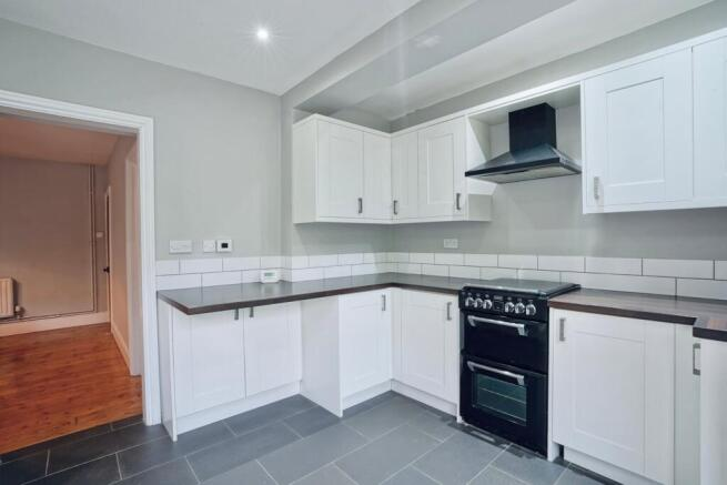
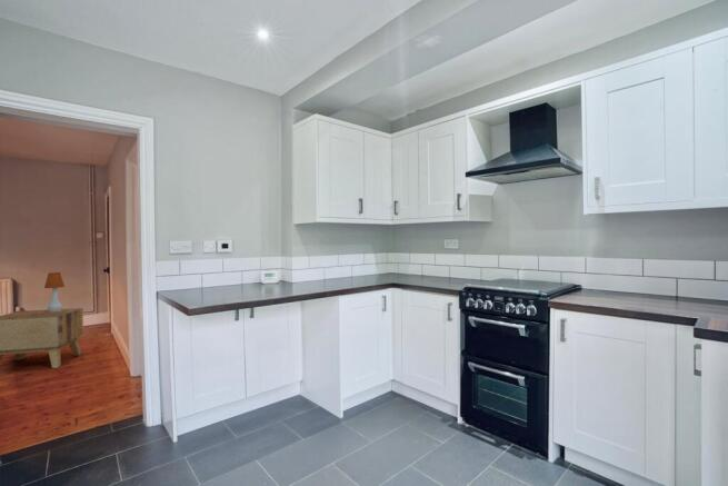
+ table lamp [43,271,66,313]
+ side table [0,307,84,369]
